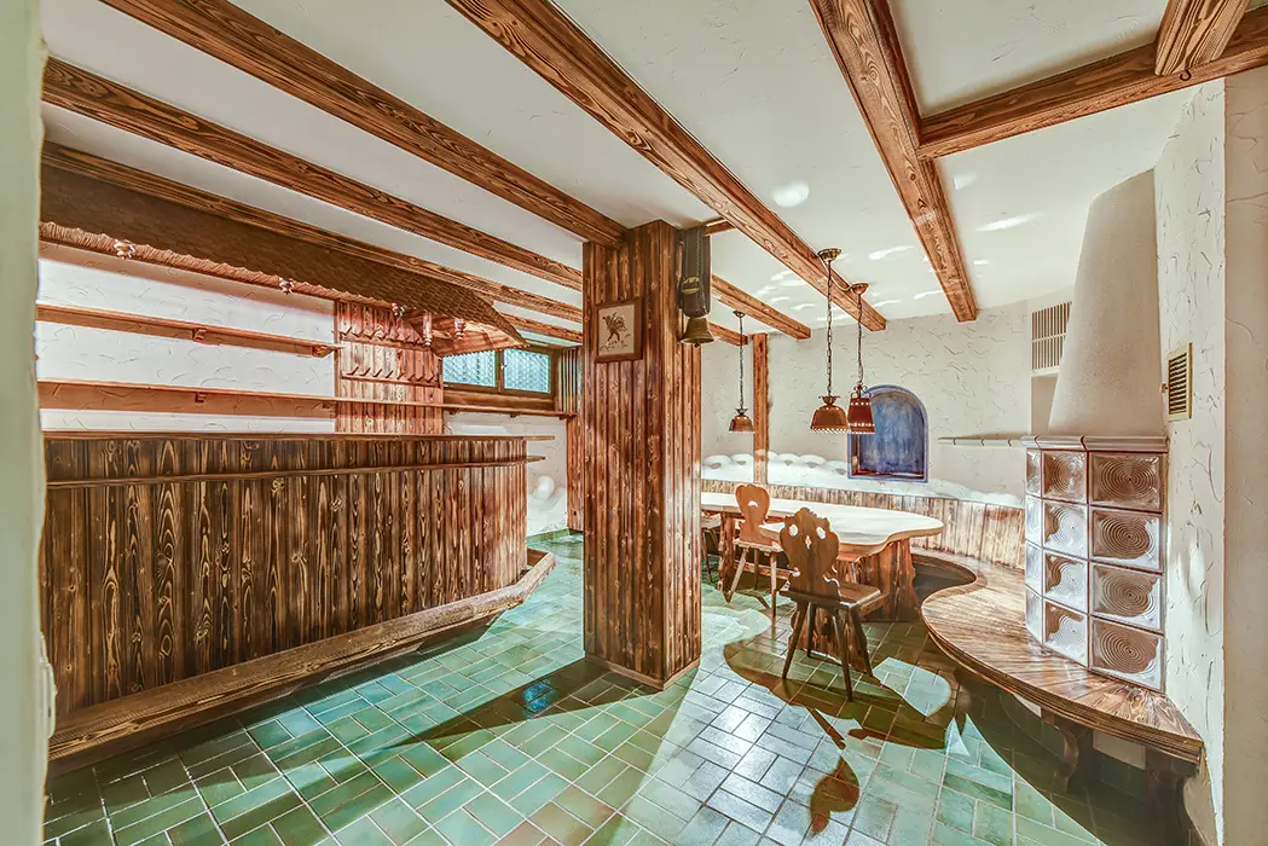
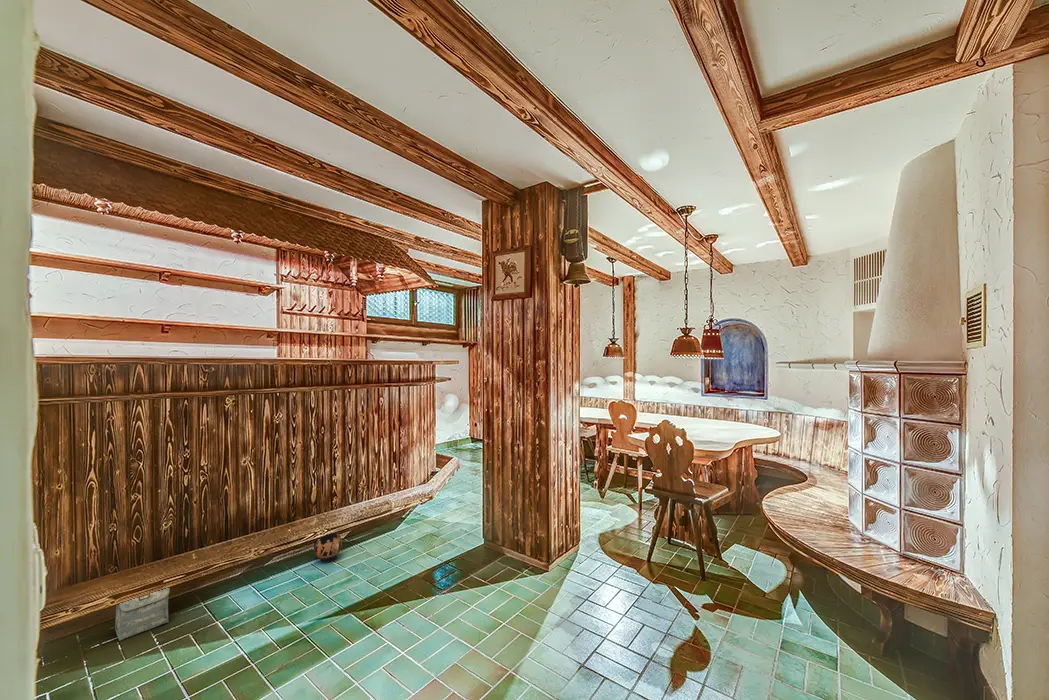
+ bag [114,587,171,642]
+ ceramic jug [313,531,343,563]
